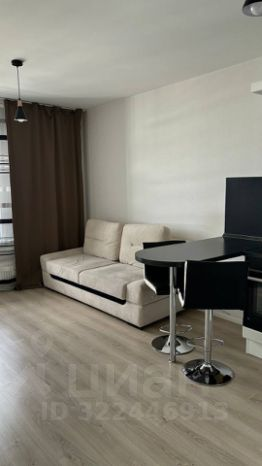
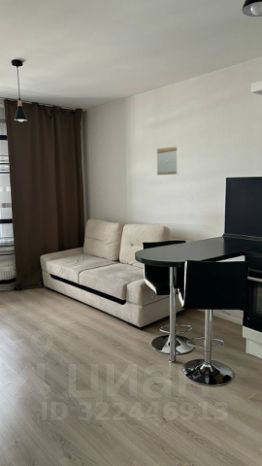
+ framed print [156,145,180,176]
